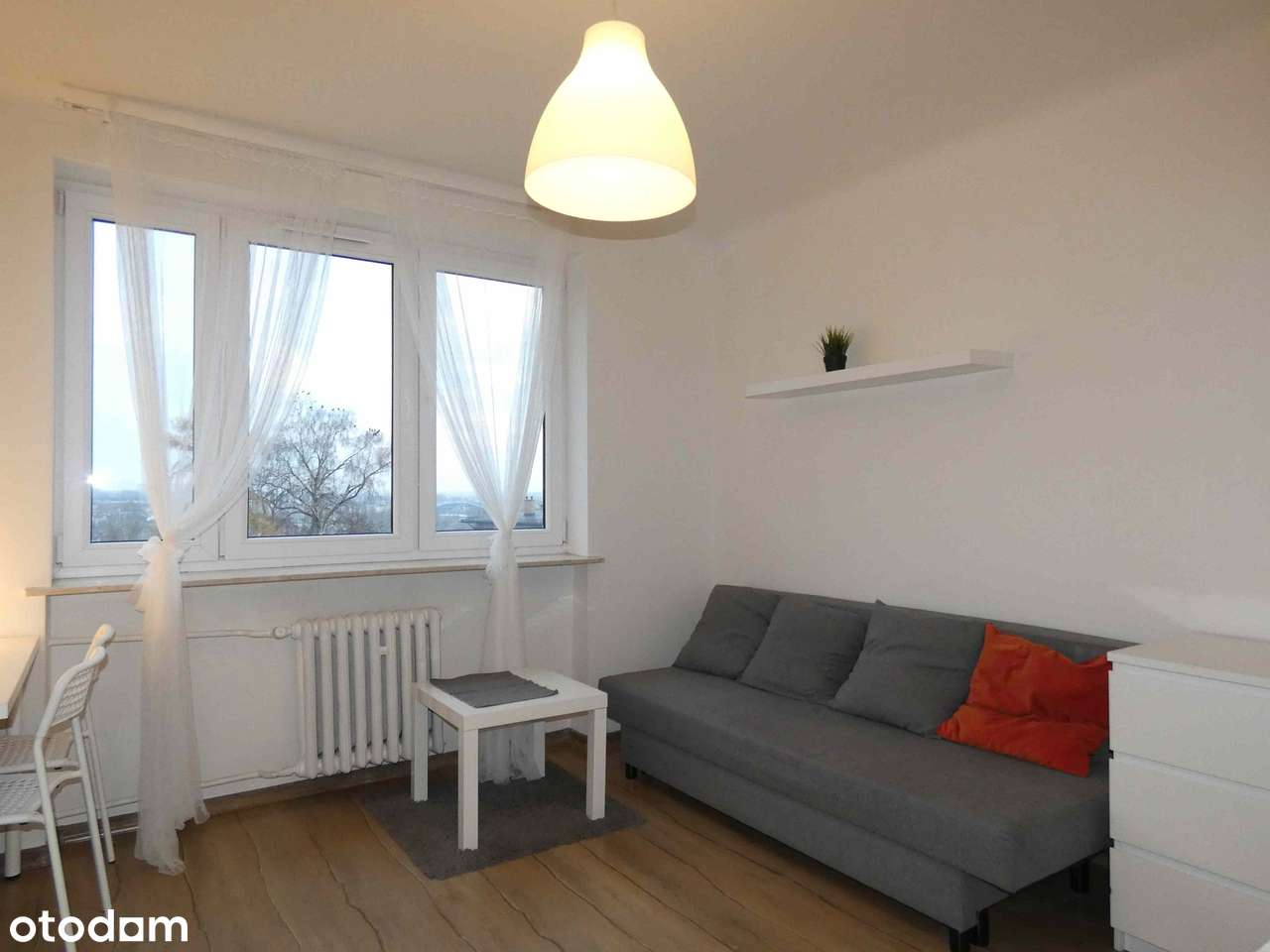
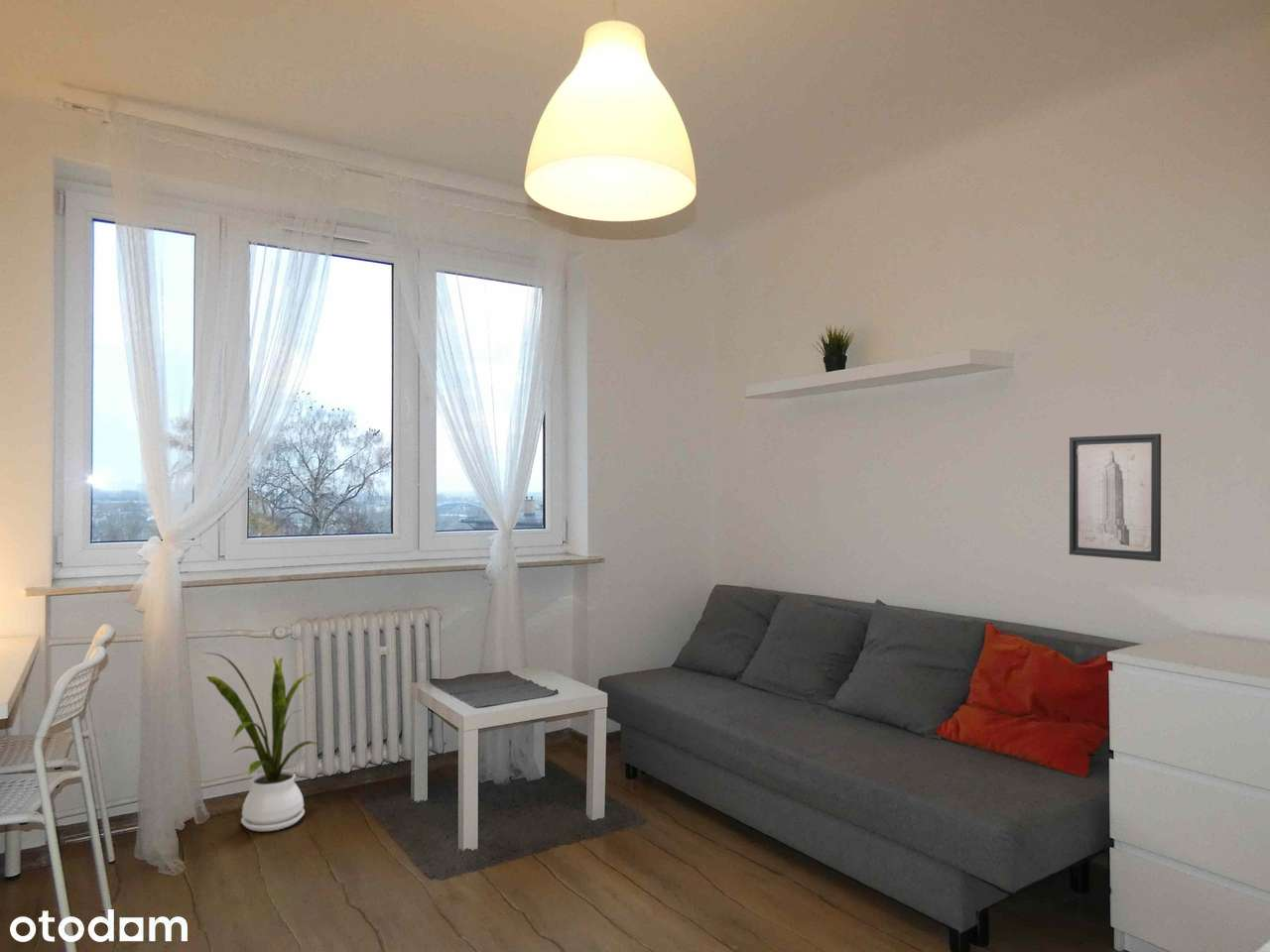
+ wall art [1069,432,1162,562]
+ house plant [202,652,324,832]
